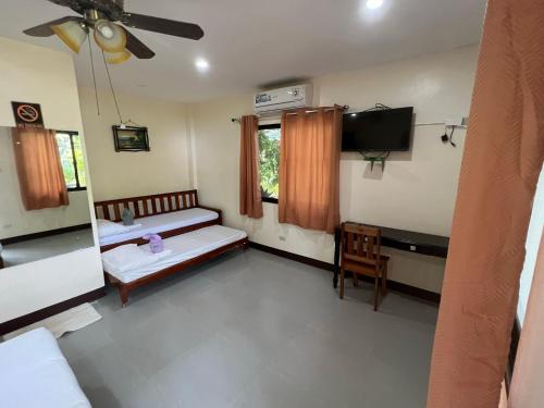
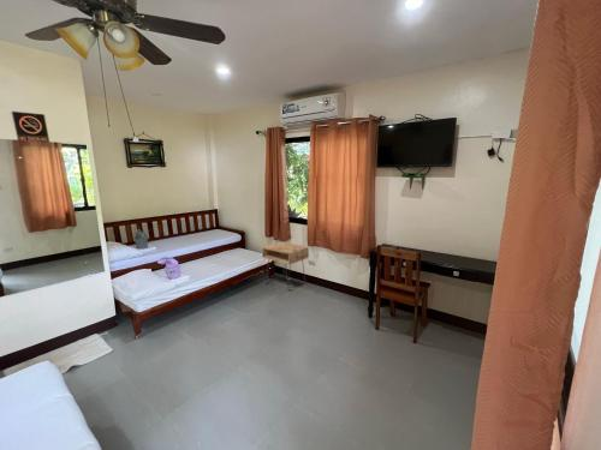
+ nightstand [261,241,310,290]
